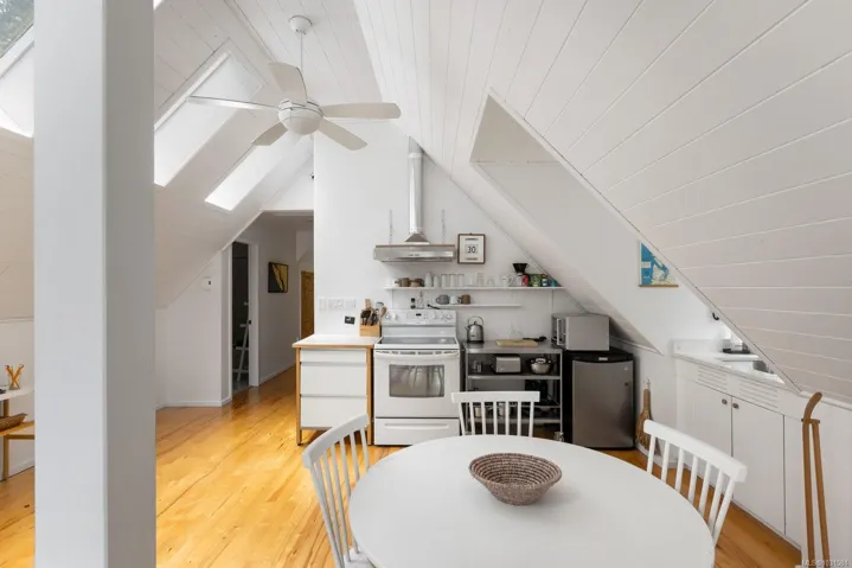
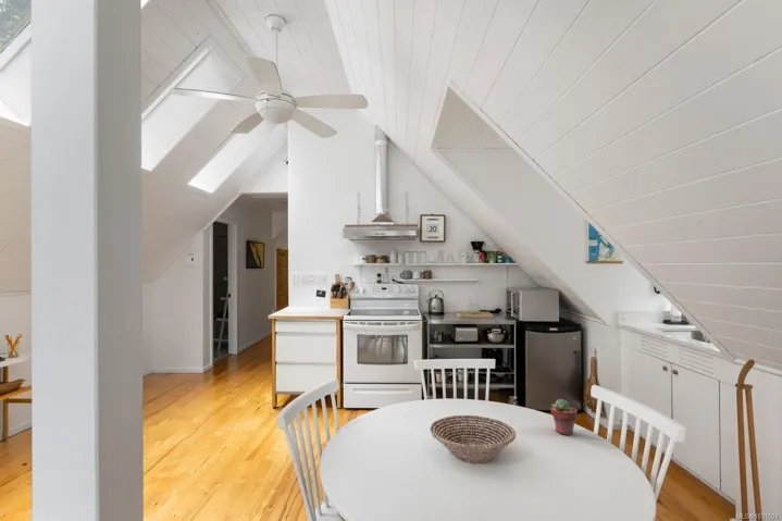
+ potted succulent [549,398,579,436]
